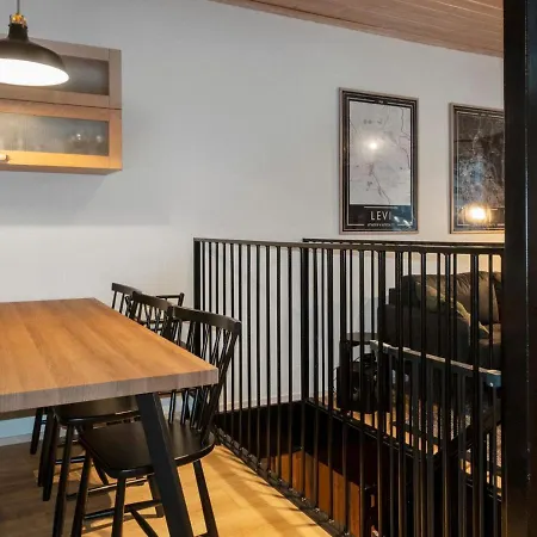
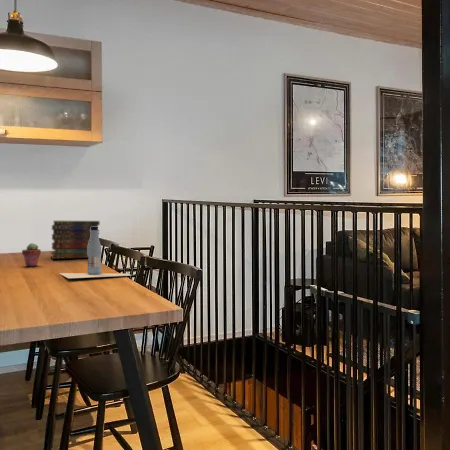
+ book stack [49,220,101,260]
+ bottle [58,227,131,279]
+ potted succulent [21,242,42,267]
